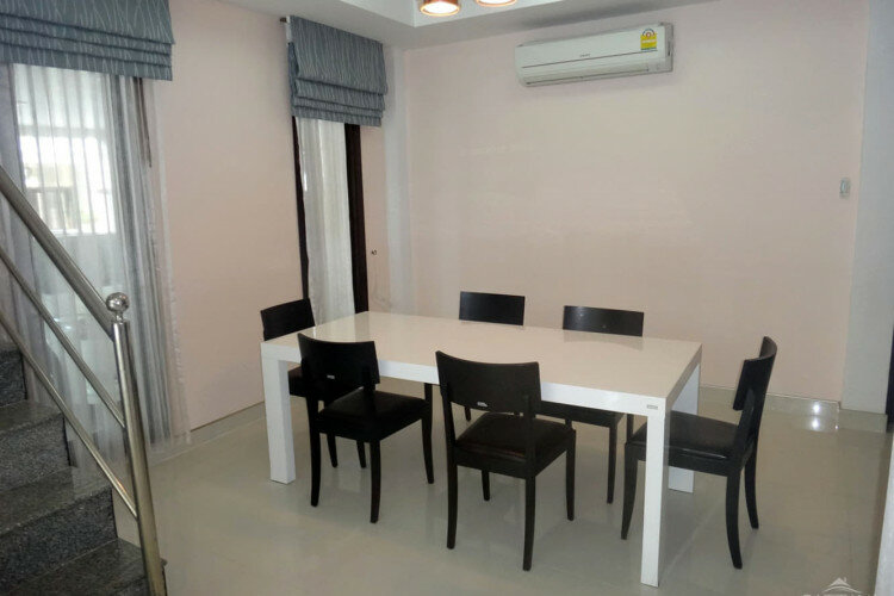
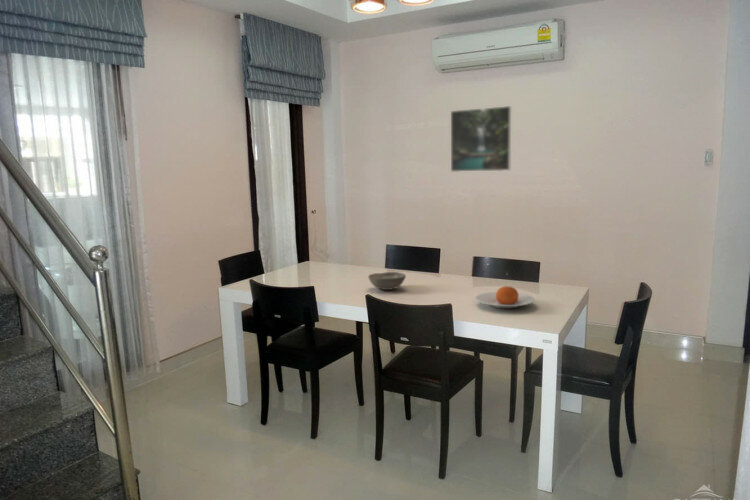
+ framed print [450,105,512,173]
+ plate [474,285,536,309]
+ bowl [367,271,407,291]
